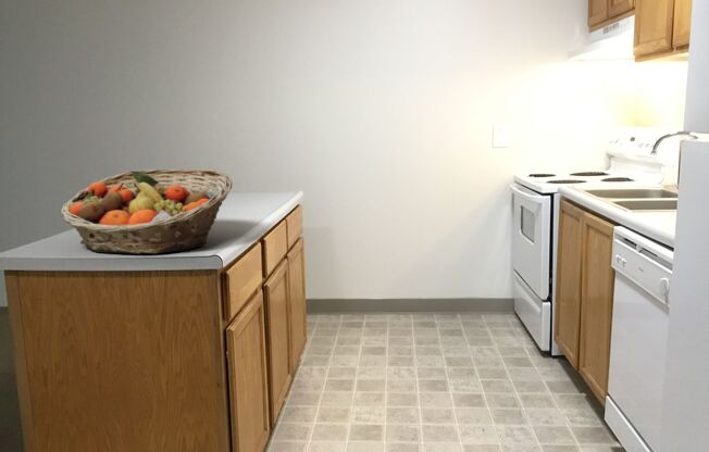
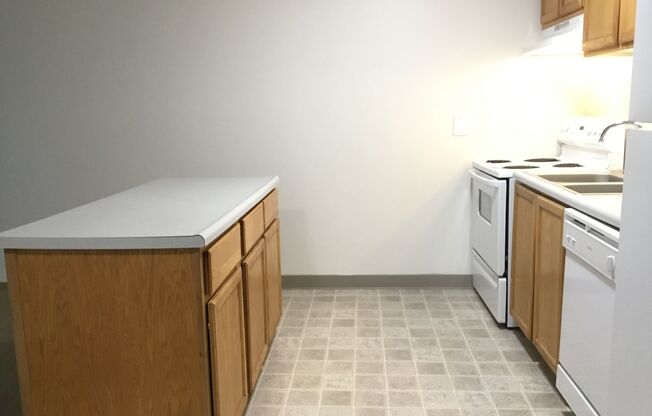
- fruit basket [59,167,234,255]
